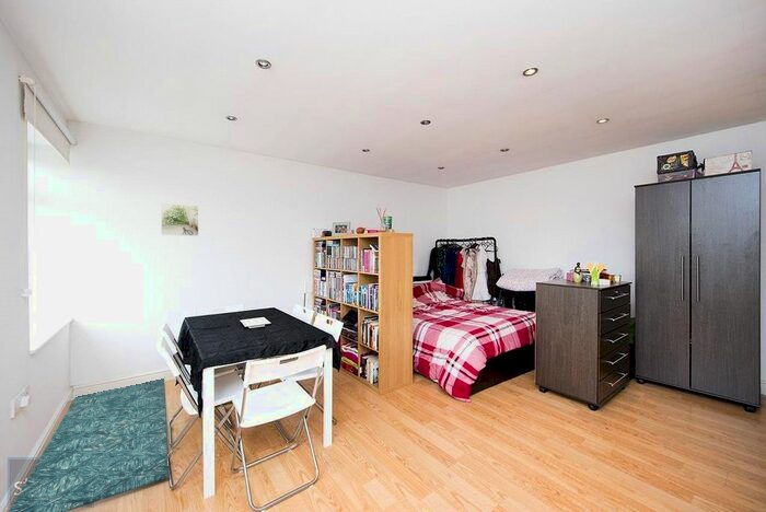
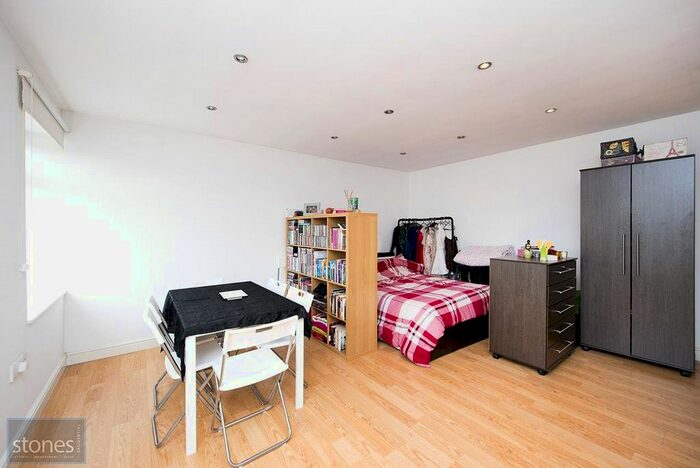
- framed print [160,202,199,237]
- rug [8,377,170,512]
